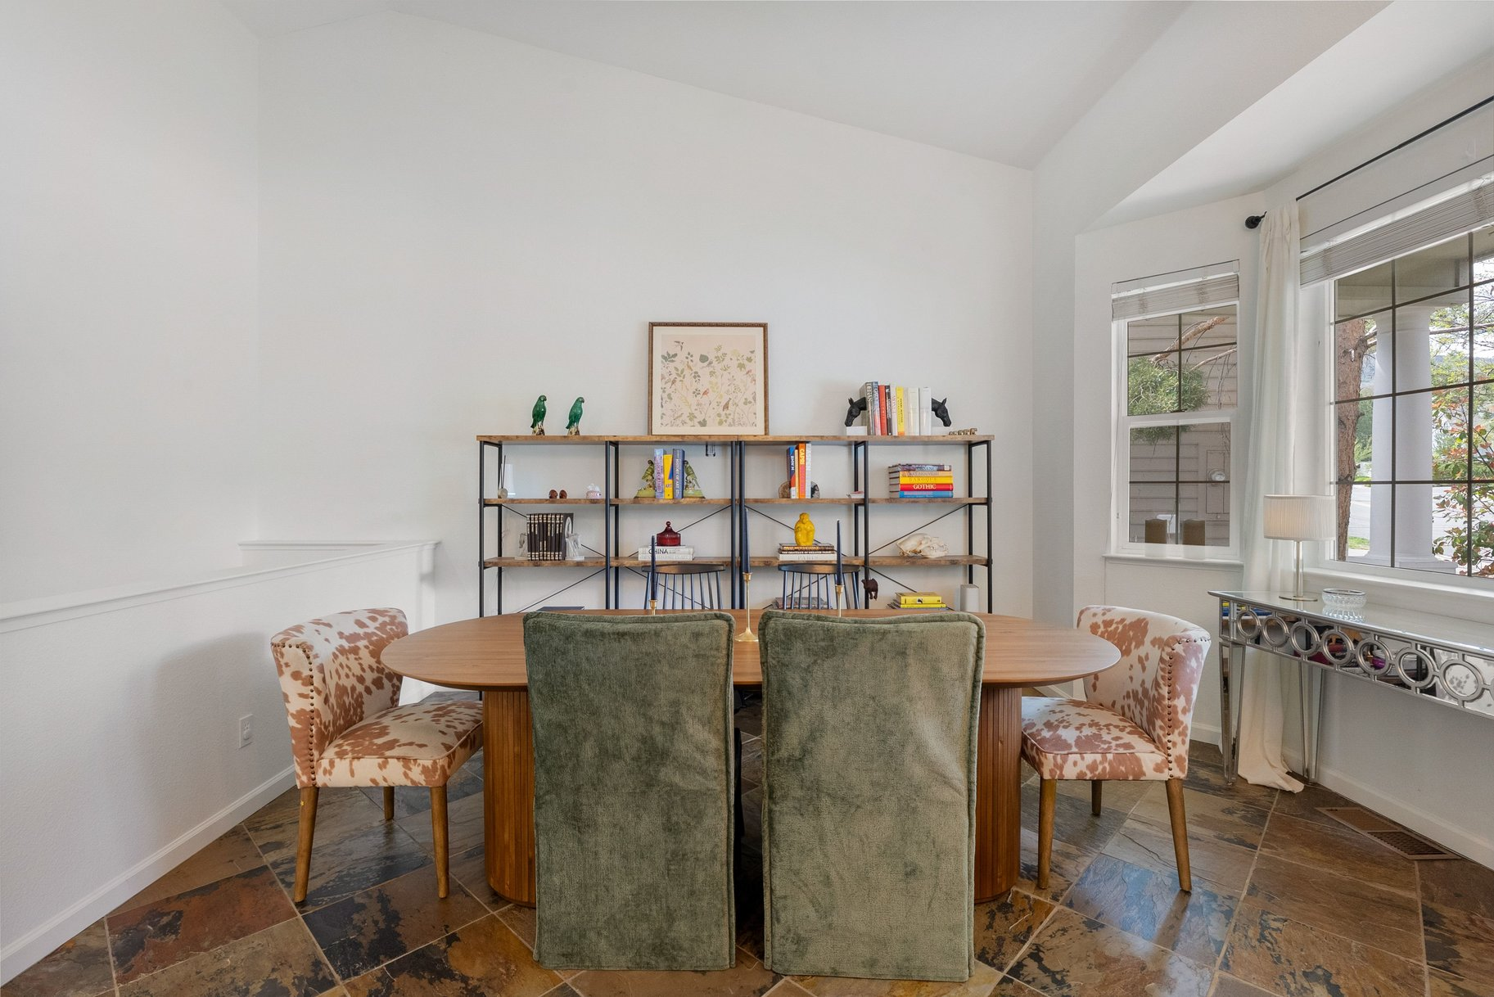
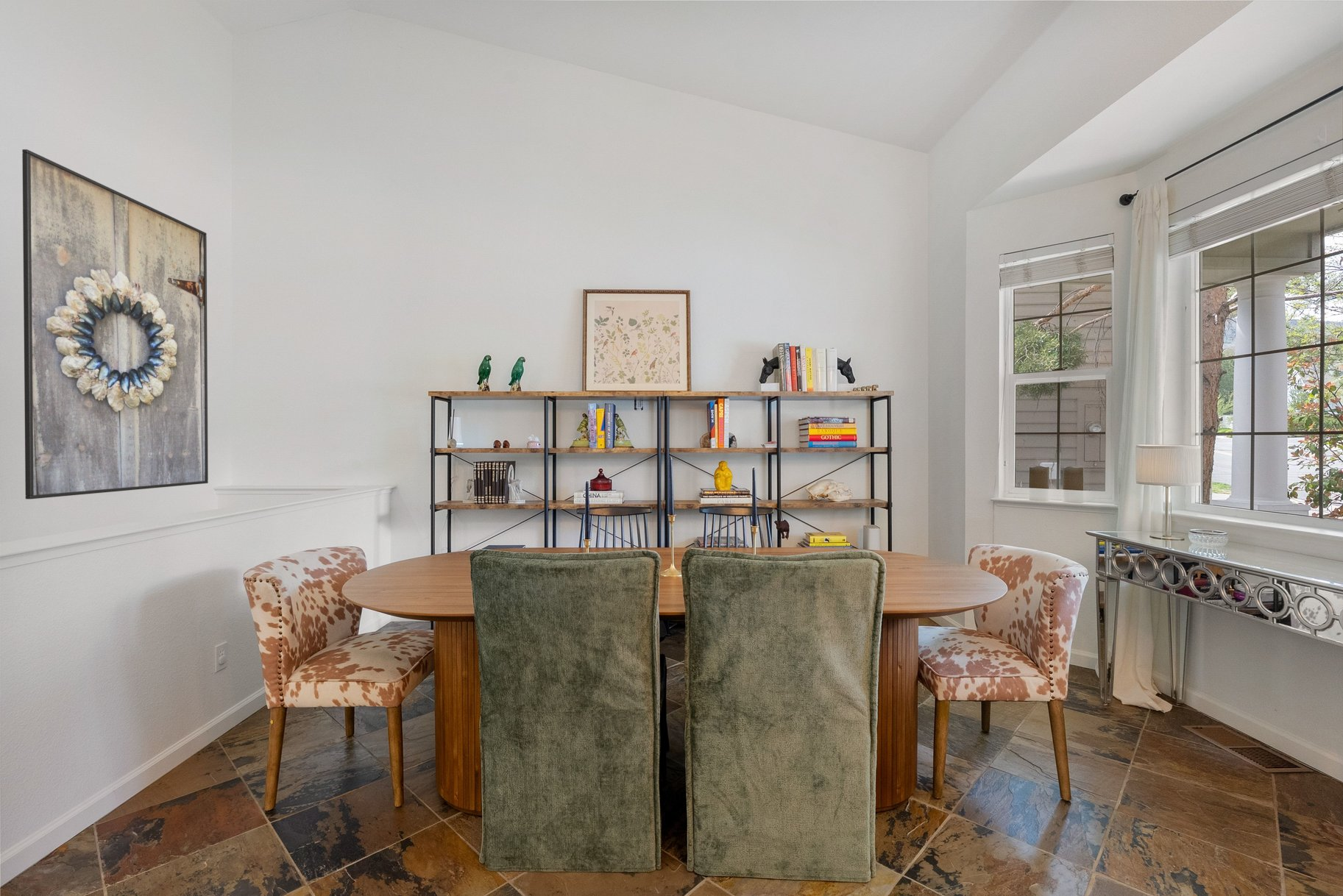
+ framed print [21,149,209,500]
